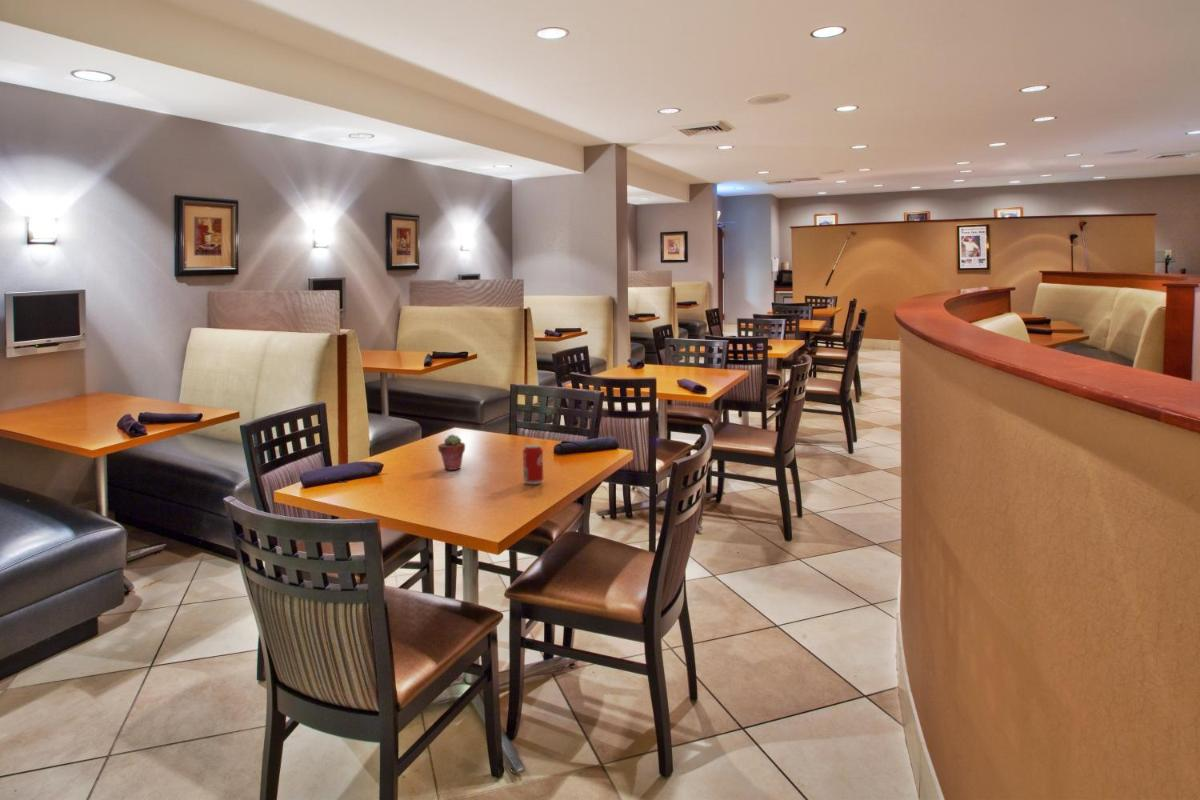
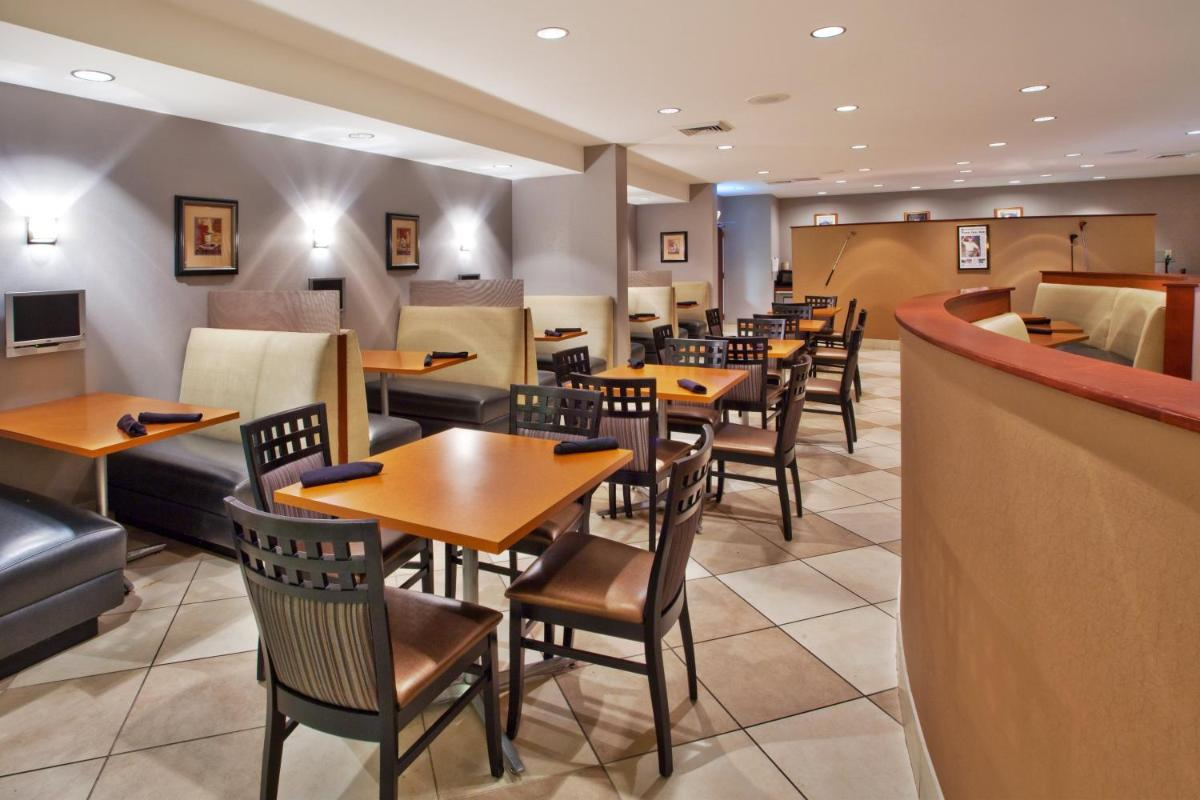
- beverage can [522,444,544,485]
- potted succulent [437,433,466,471]
